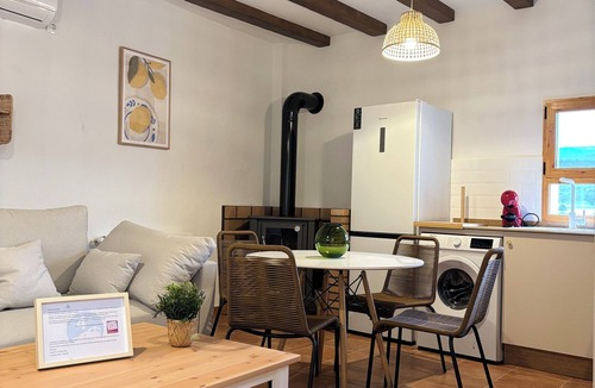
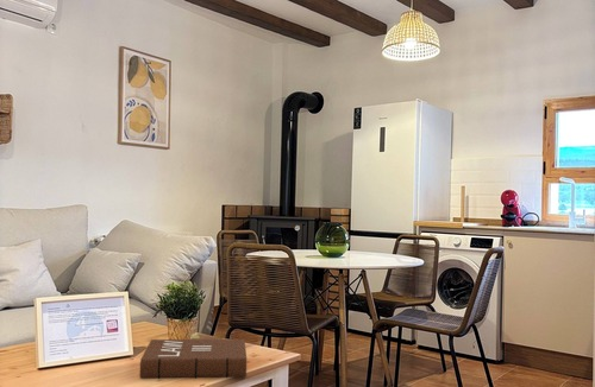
+ book [139,338,248,380]
